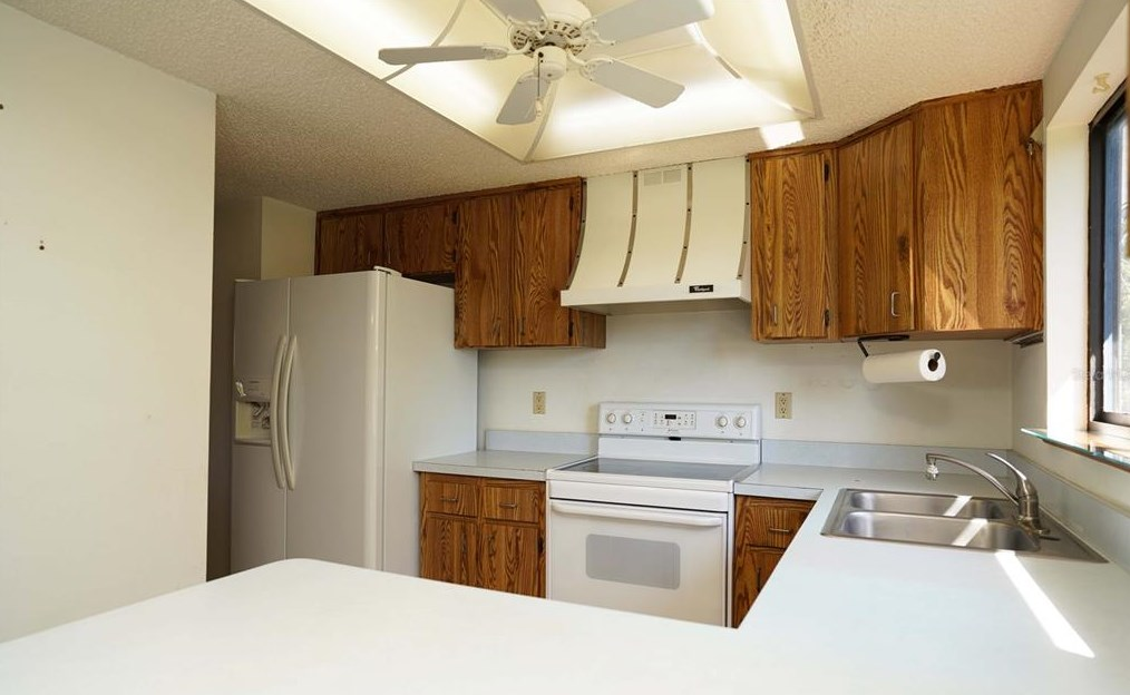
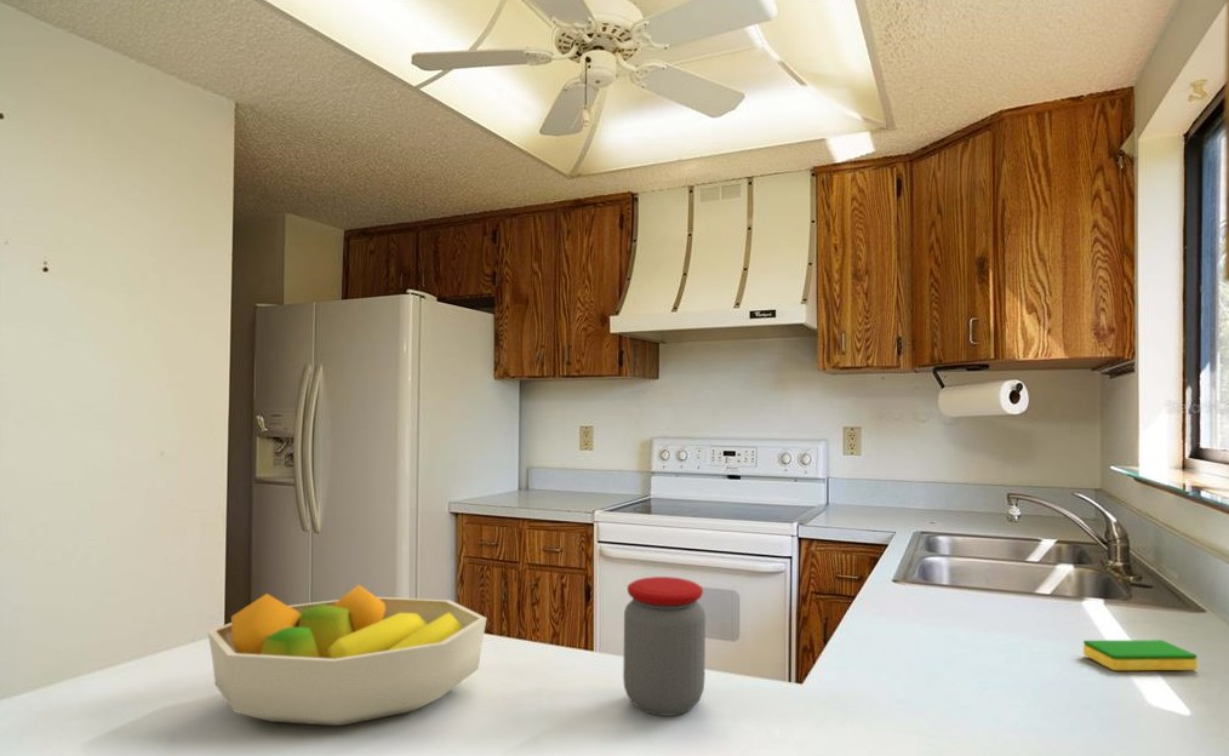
+ jar [622,575,707,717]
+ fruit bowl [207,584,488,727]
+ dish sponge [1082,638,1197,671]
